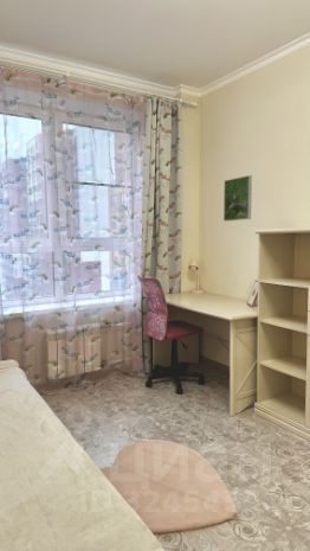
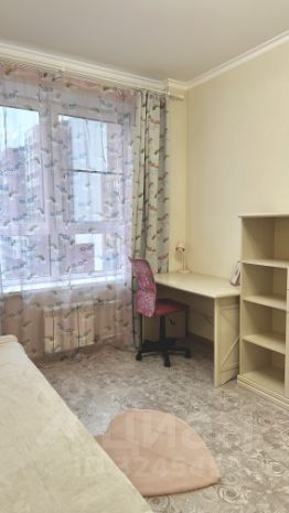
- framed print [222,174,253,223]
